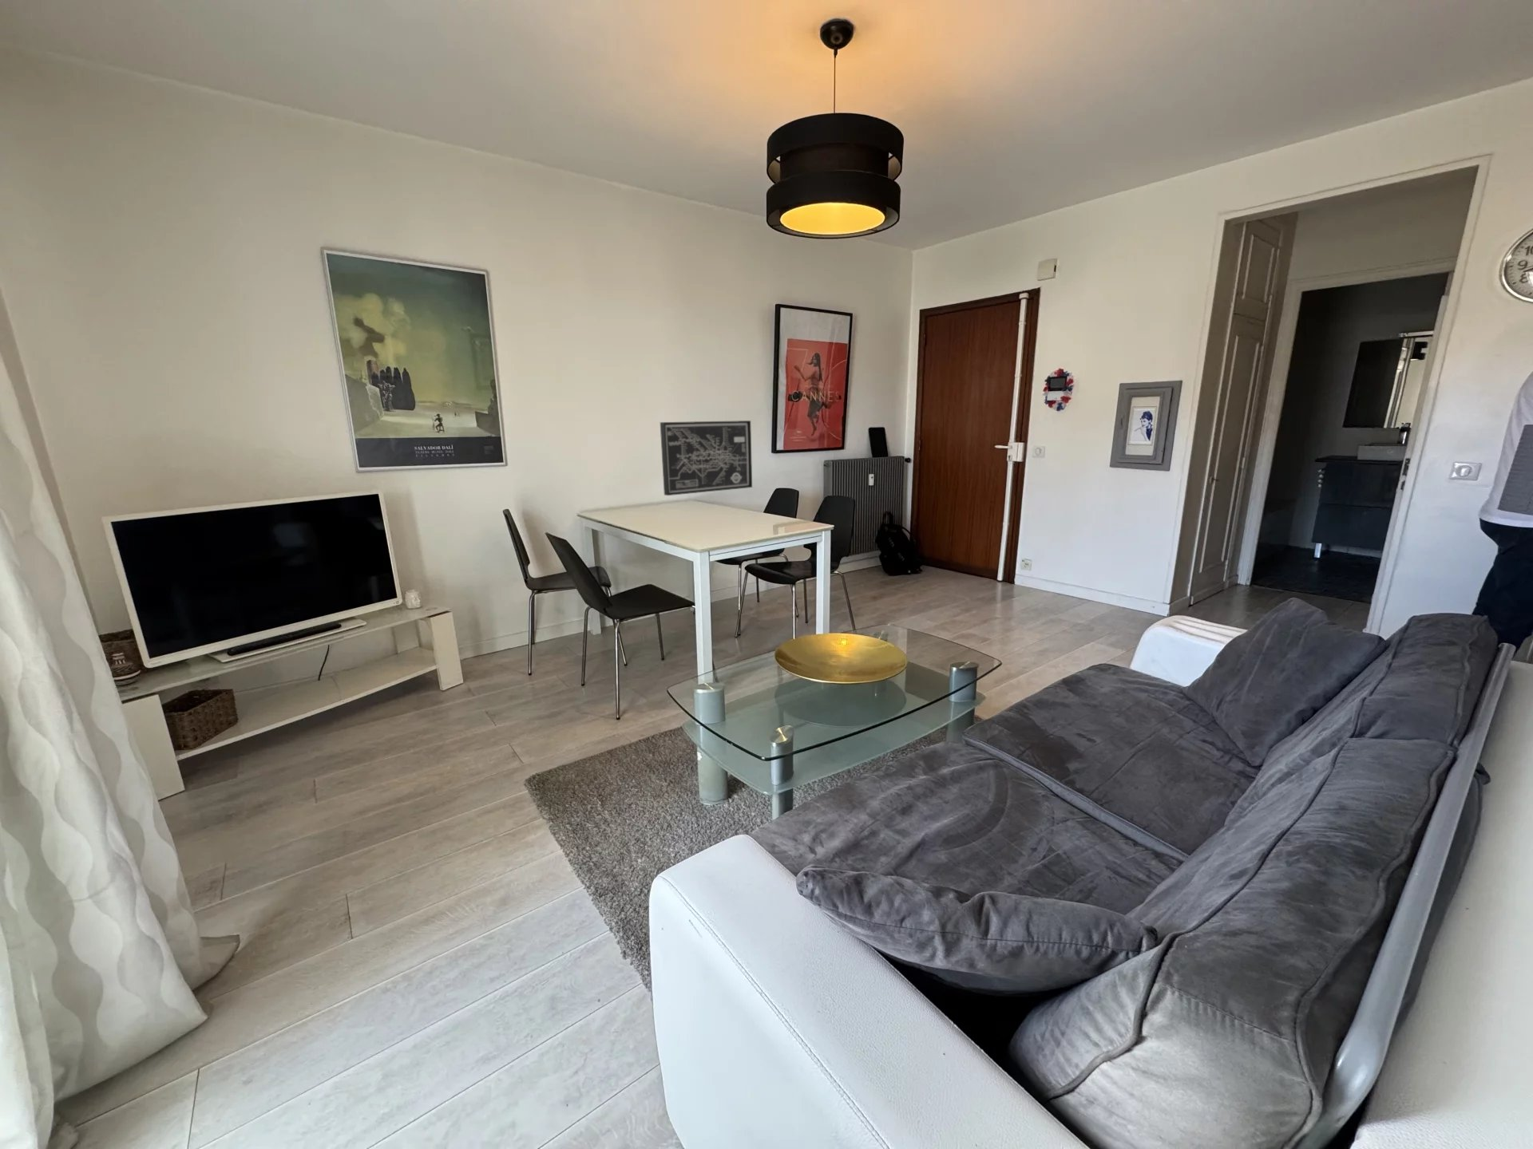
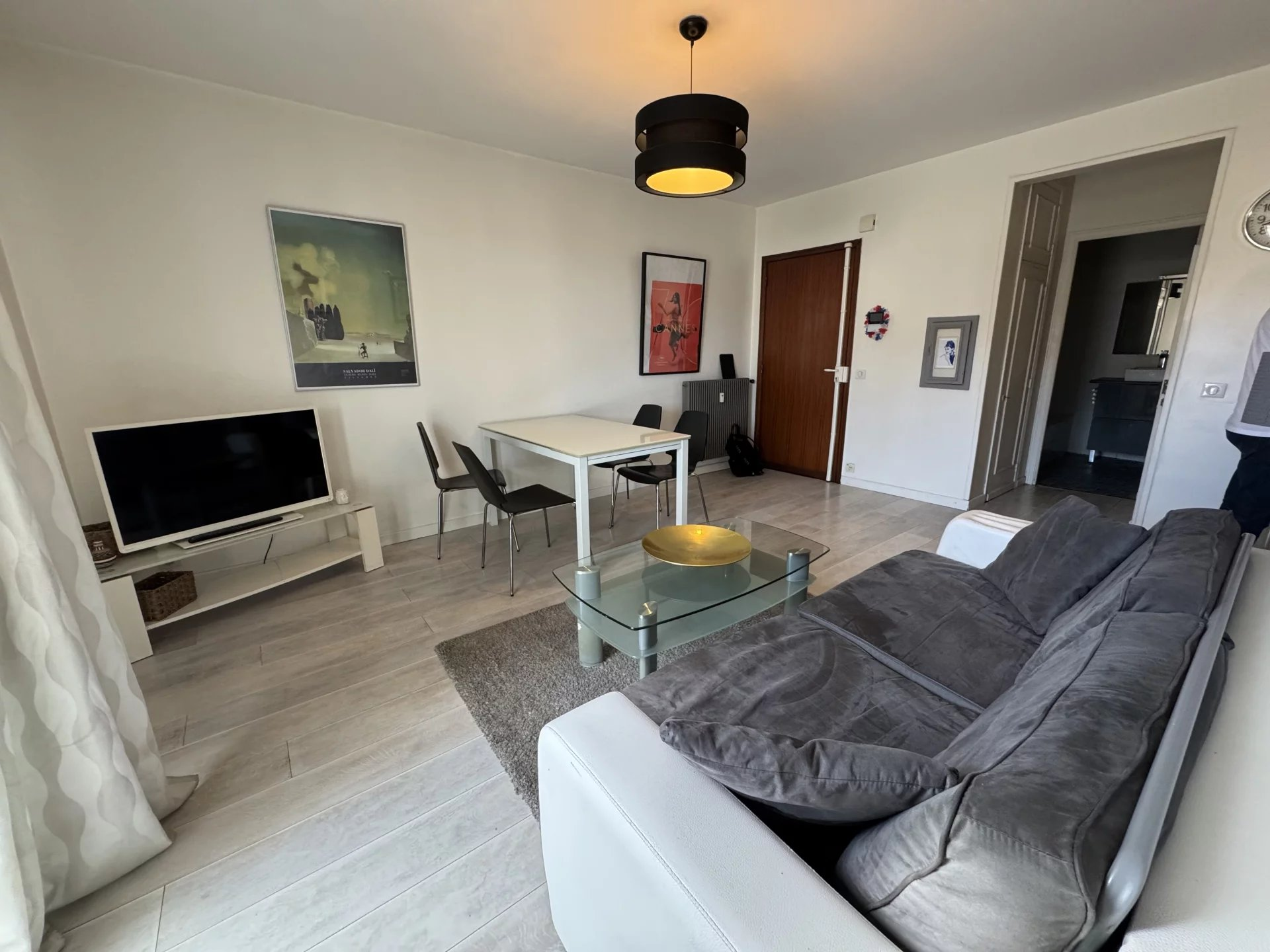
- wall art [659,420,753,496]
